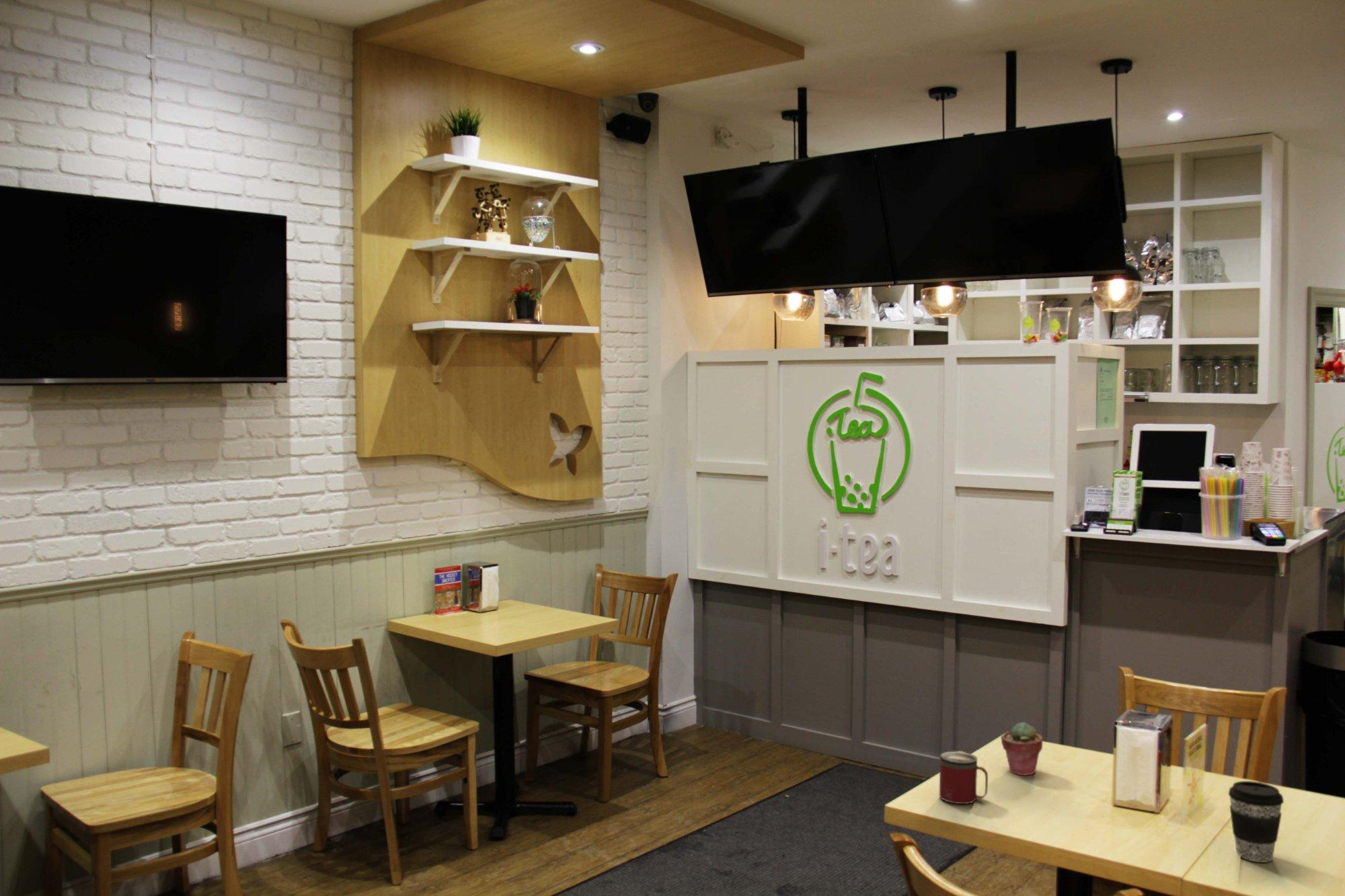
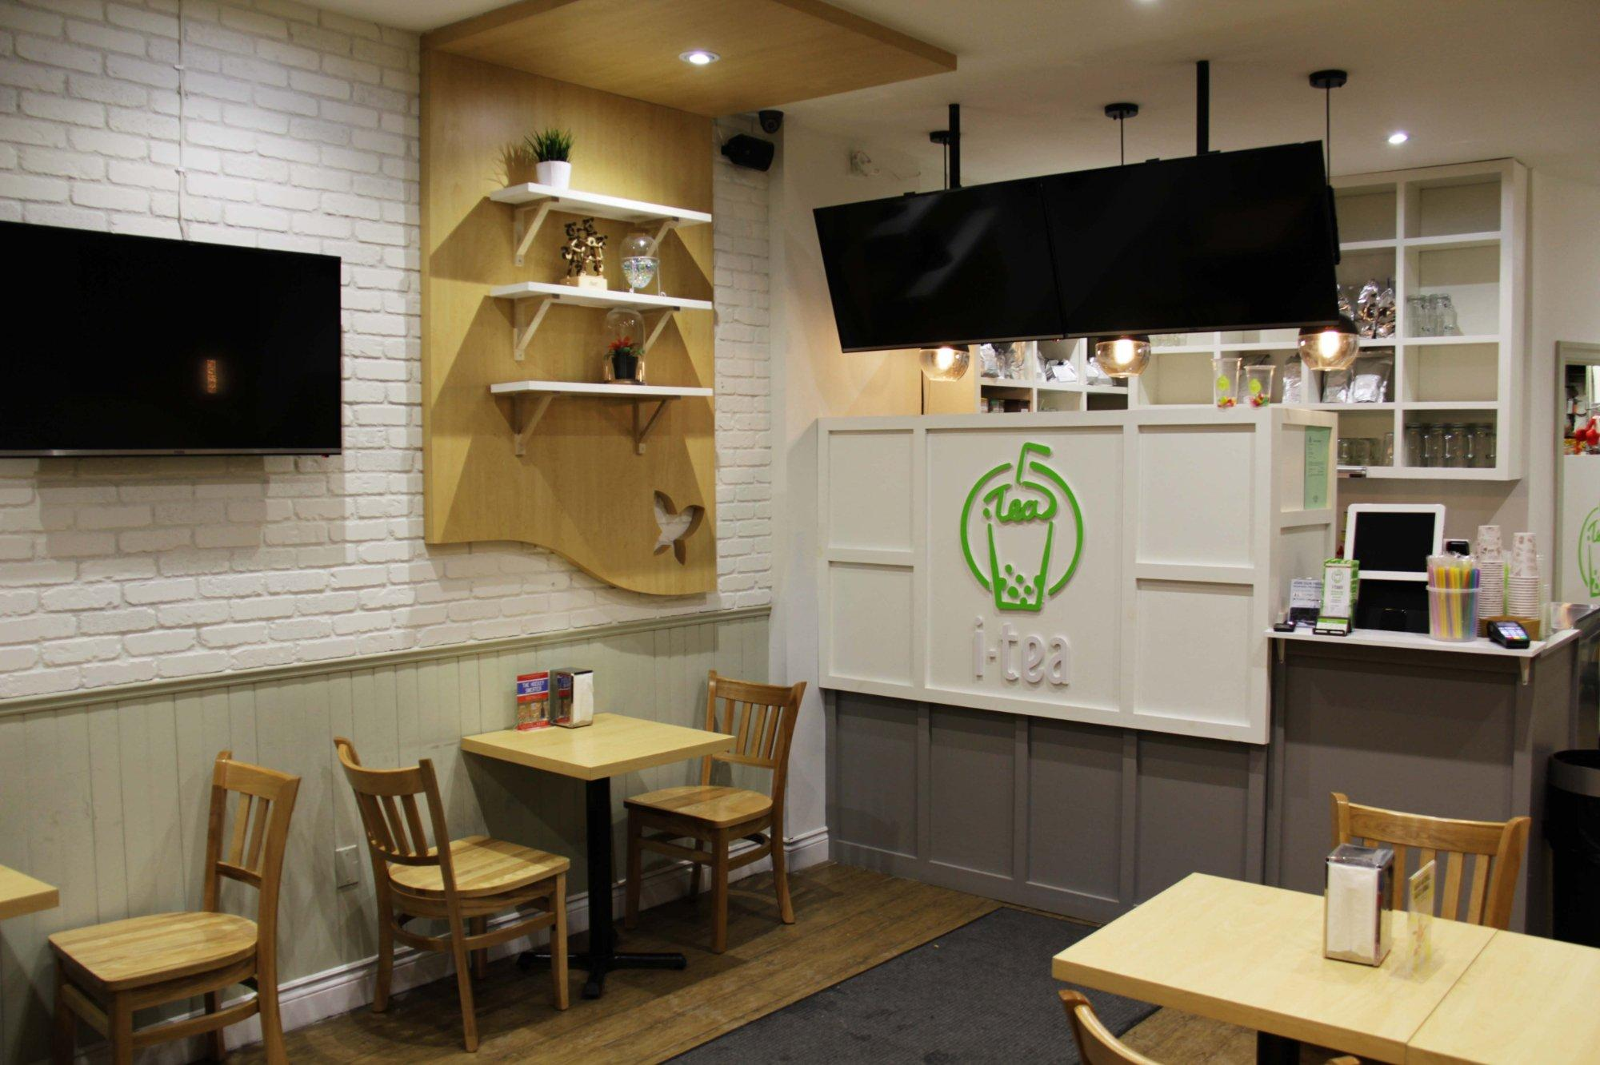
- beverage cup [939,750,989,805]
- coffee cup [1228,780,1284,863]
- potted succulent [1000,721,1043,776]
